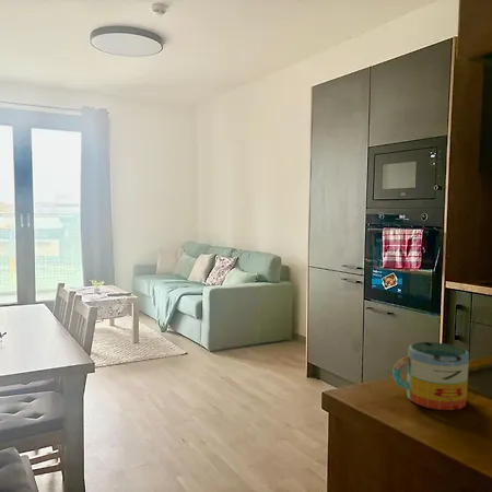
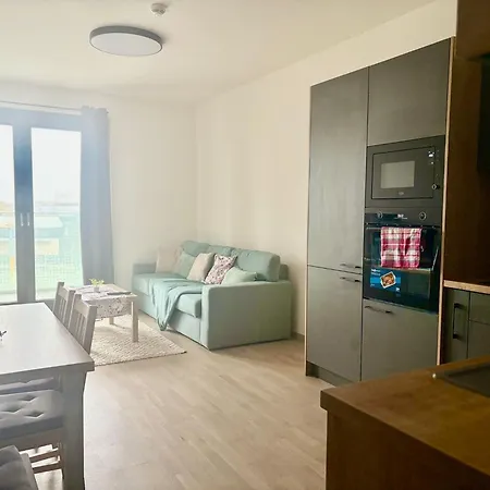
- mug [391,341,470,411]
